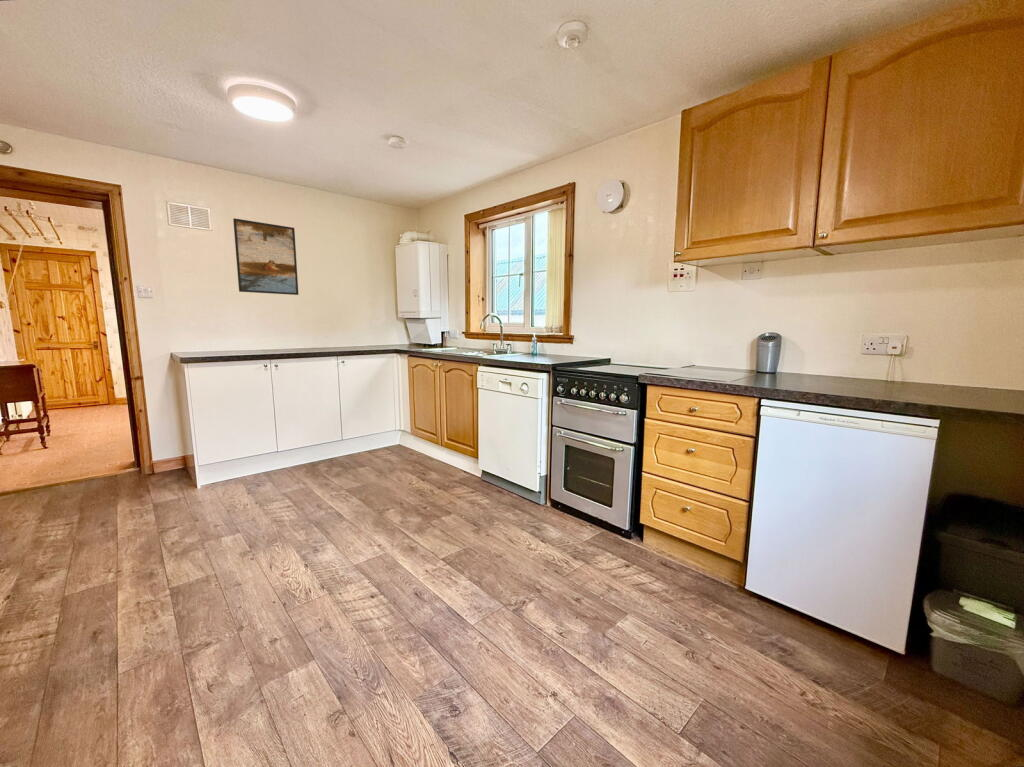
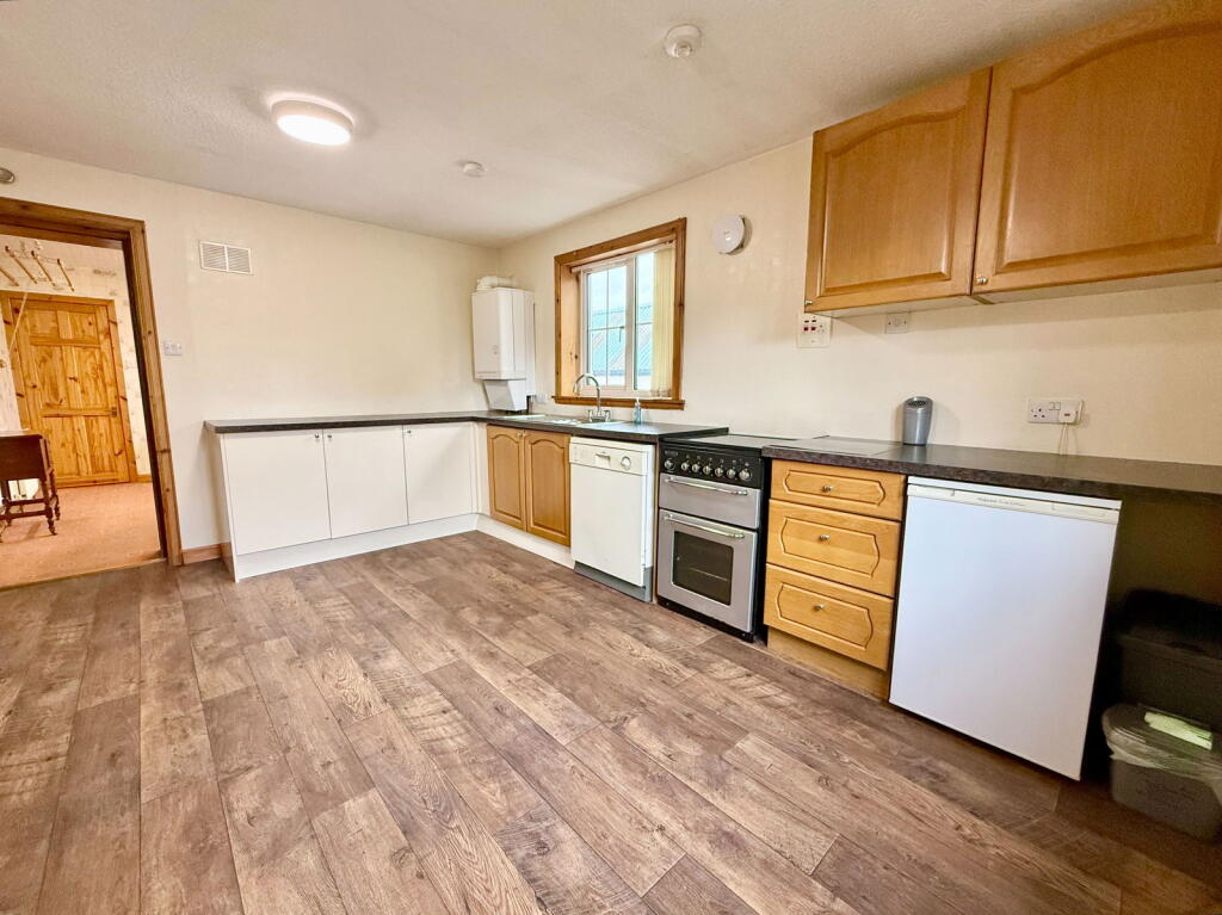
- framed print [232,217,299,296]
